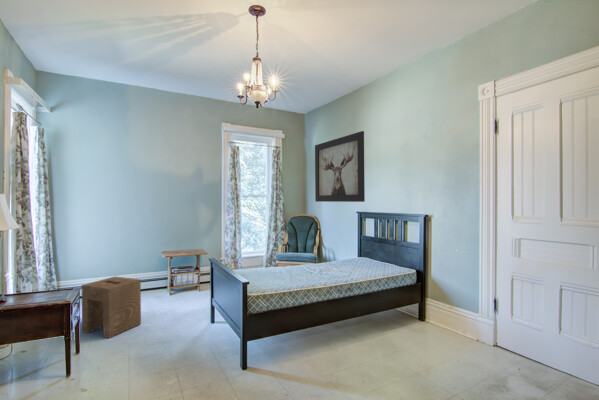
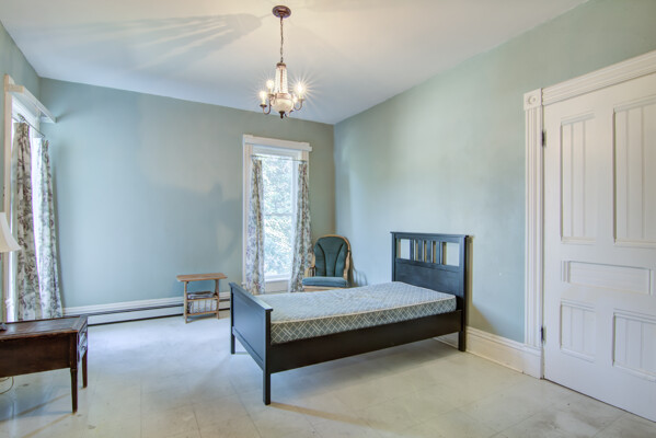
- wall art [314,130,366,203]
- stool [81,276,142,339]
